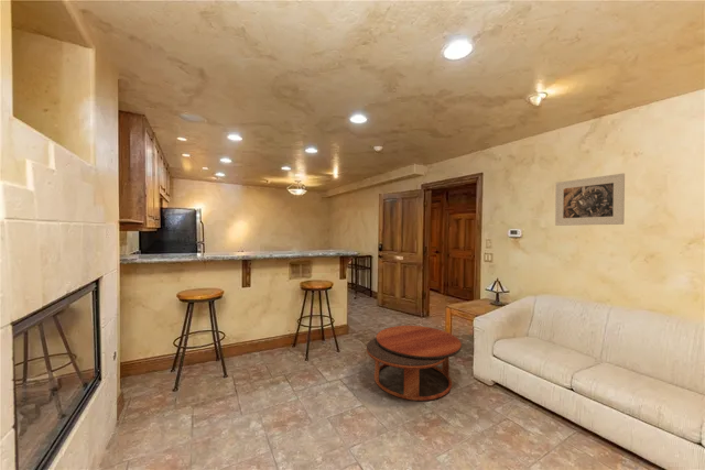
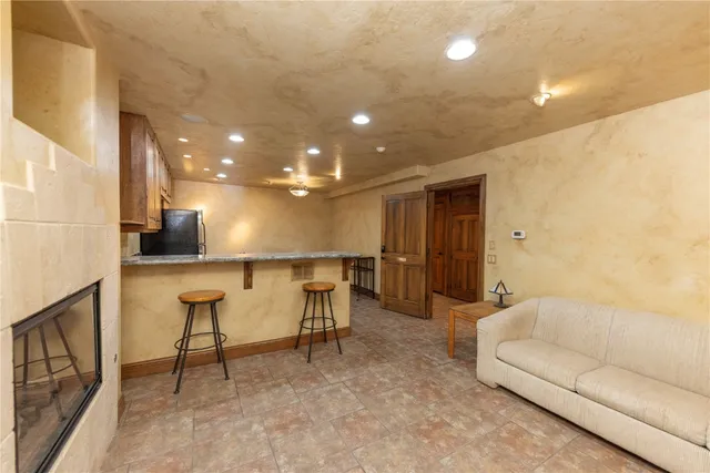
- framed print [554,173,626,227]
- coffee table [366,325,463,402]
